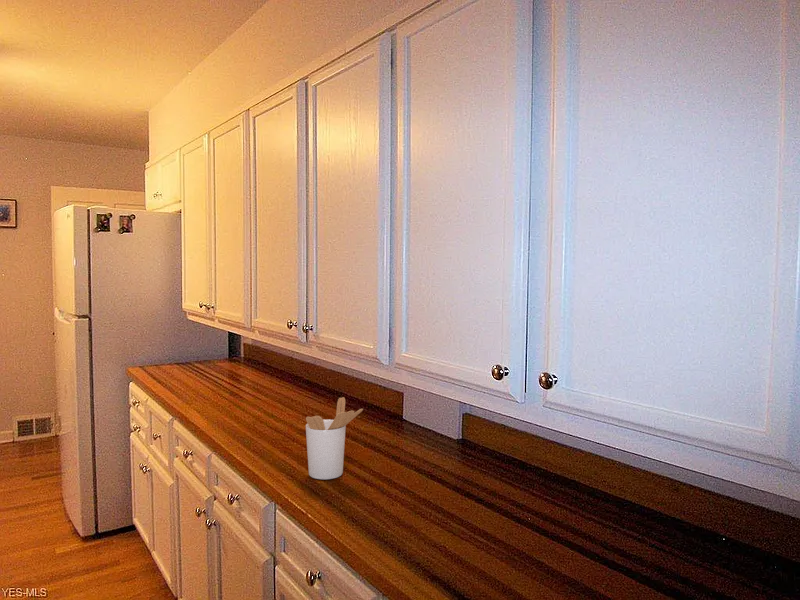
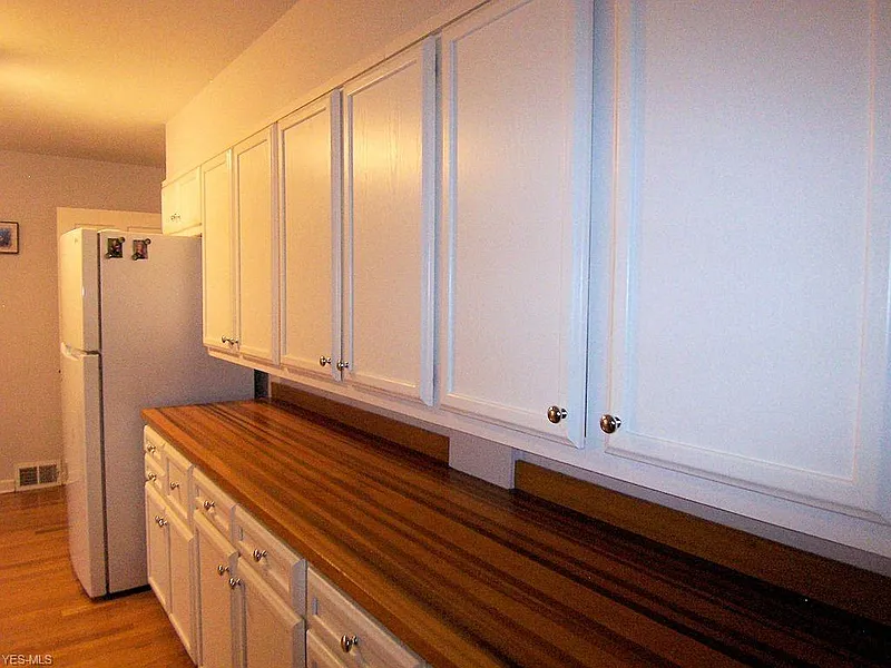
- utensil holder [305,396,364,480]
